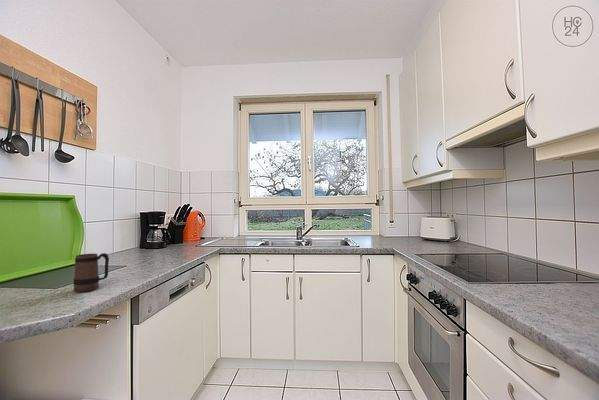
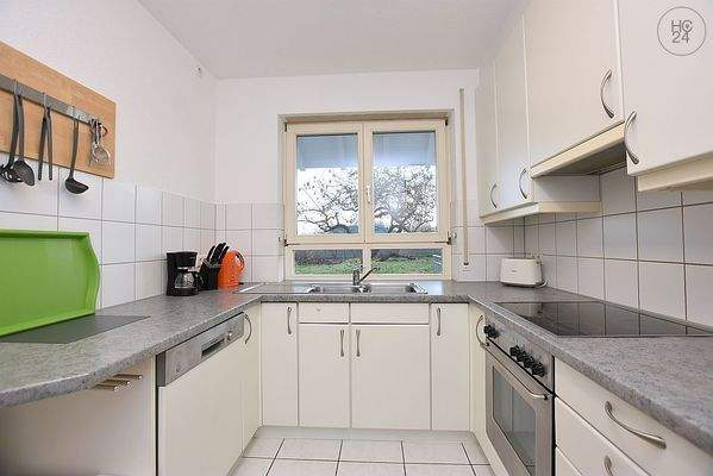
- mug [72,252,110,293]
